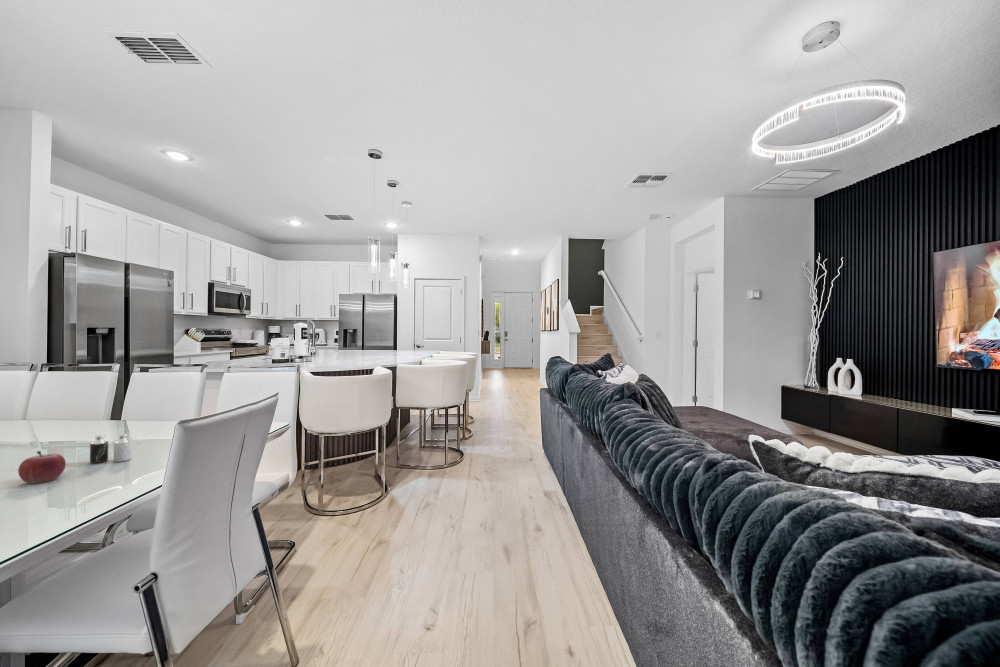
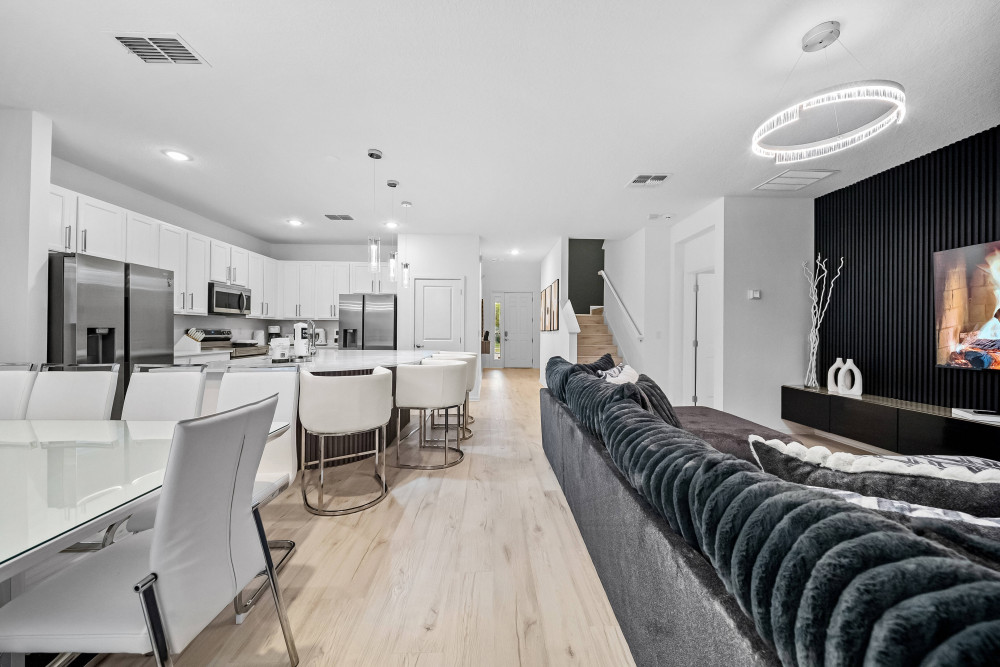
- fruit [17,450,67,485]
- candle [89,433,132,464]
